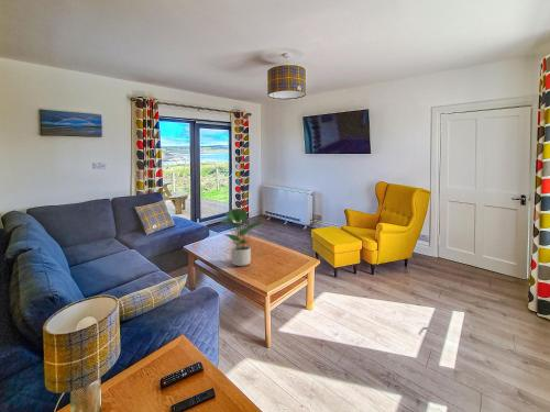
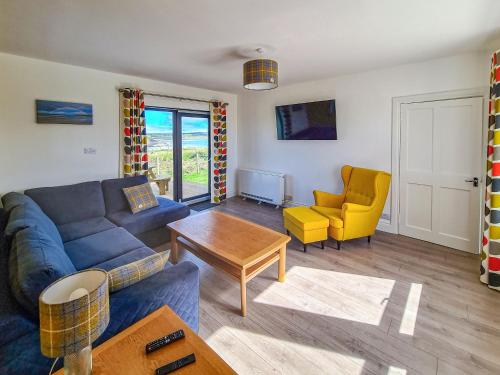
- potted plant [220,208,264,267]
